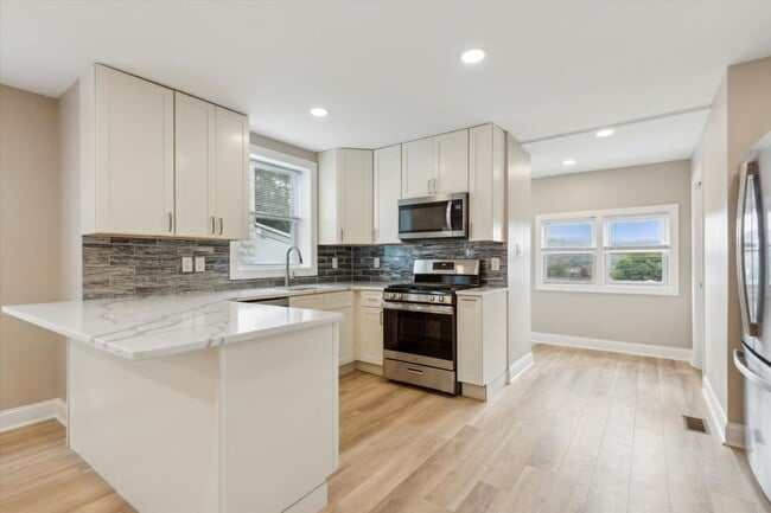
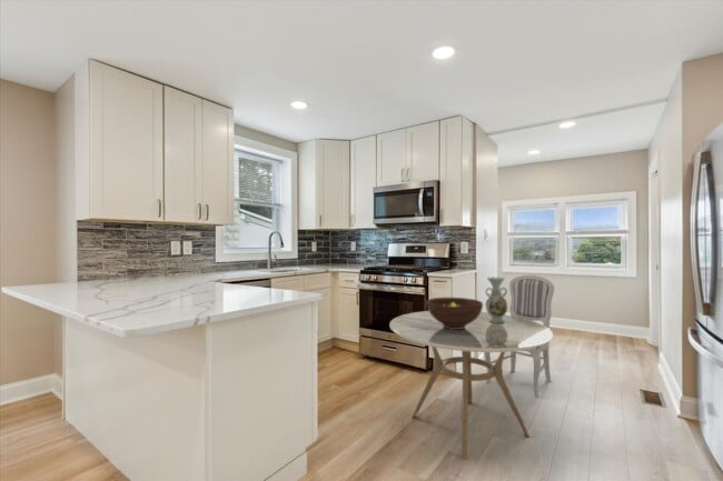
+ dining chair [483,274,555,399]
+ fruit bowl [425,297,484,329]
+ dining table [388,310,554,460]
+ vase [485,275,508,322]
